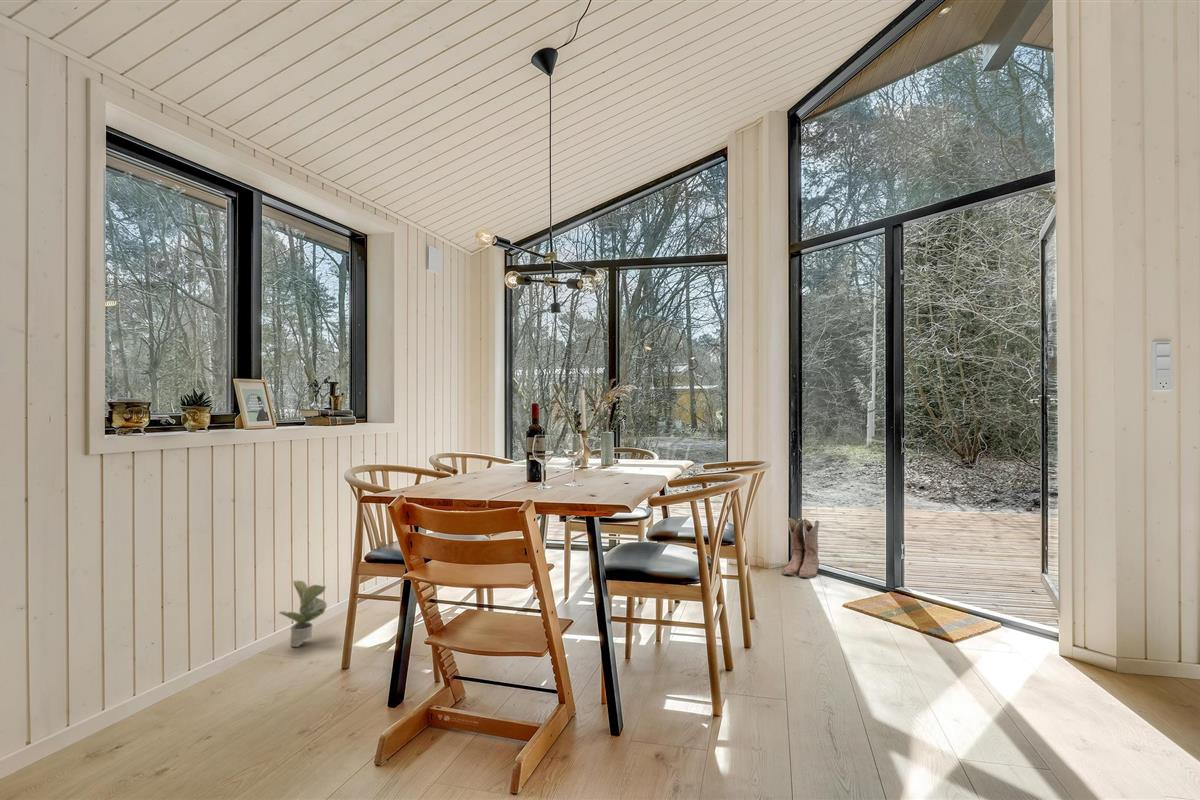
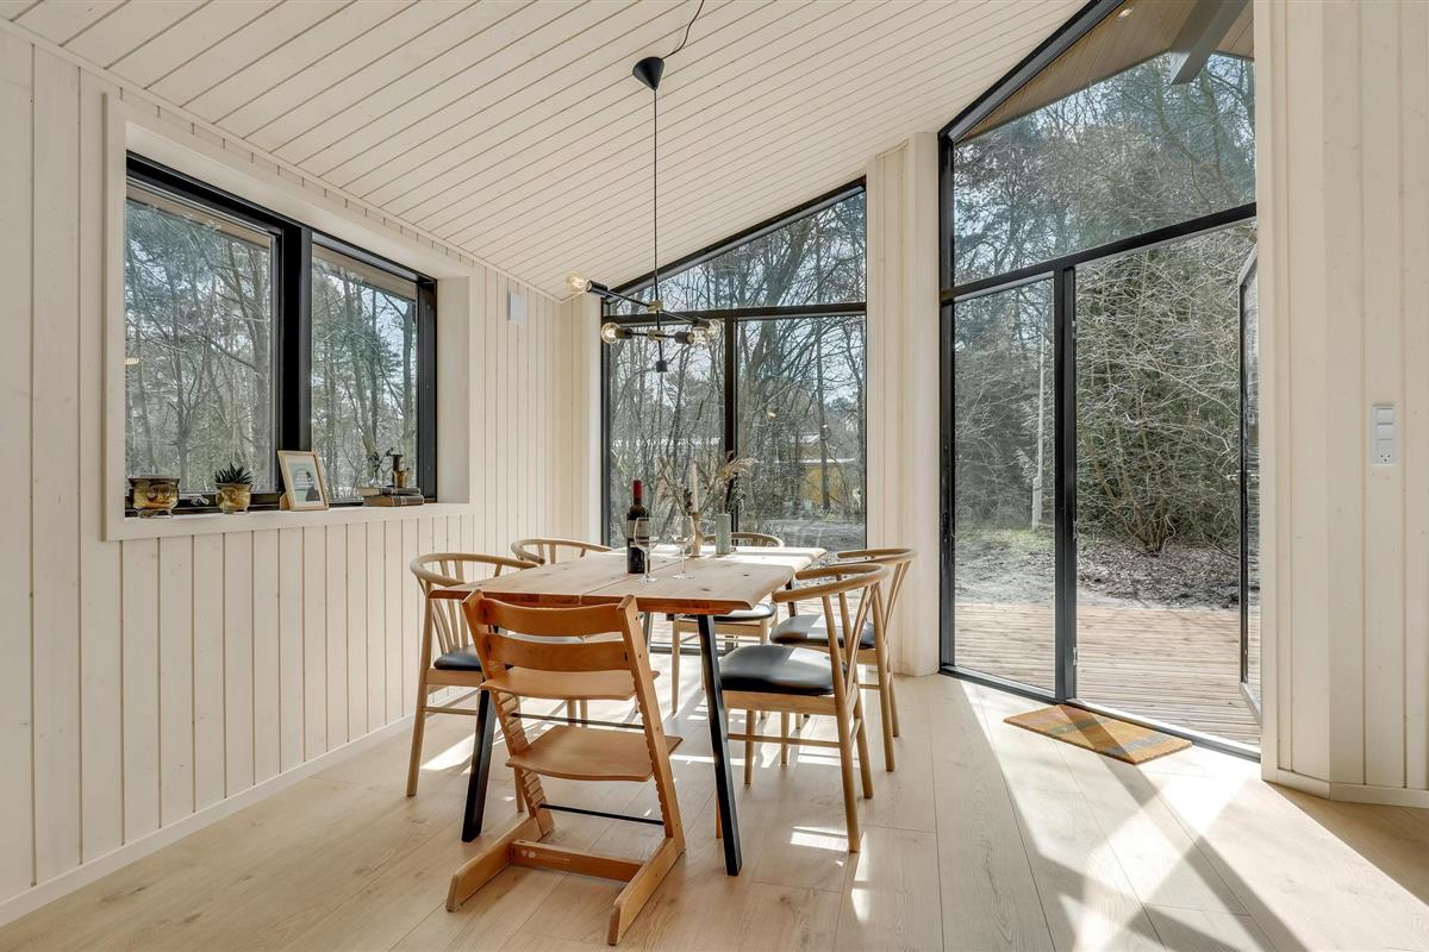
- potted plant [278,579,328,648]
- boots [781,517,821,579]
